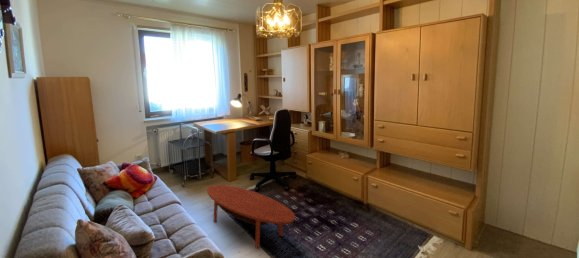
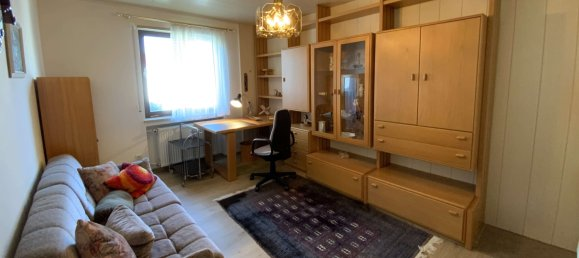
- coffee table [206,184,296,250]
